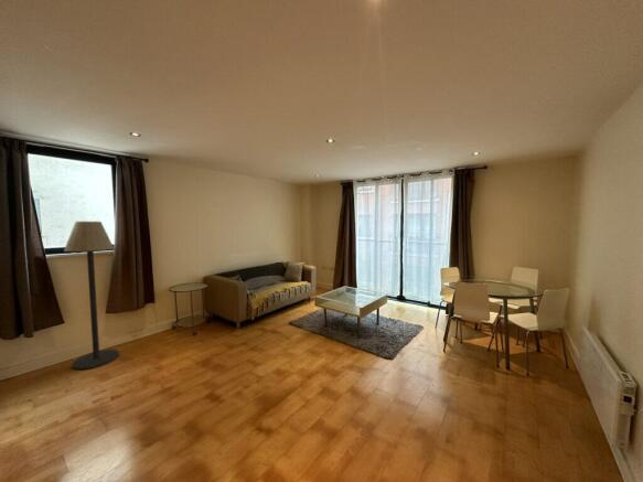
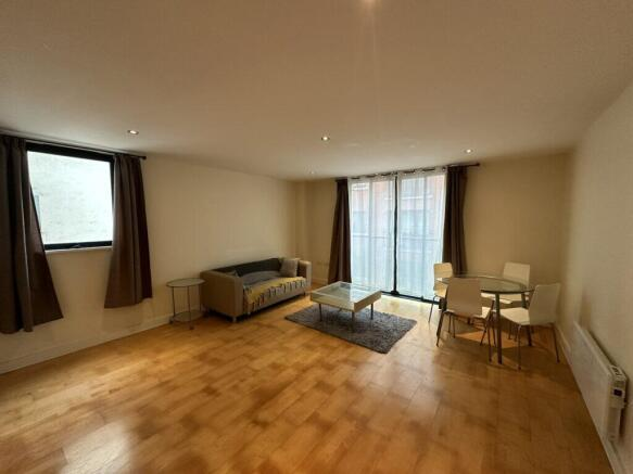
- floor lamp [63,221,120,371]
